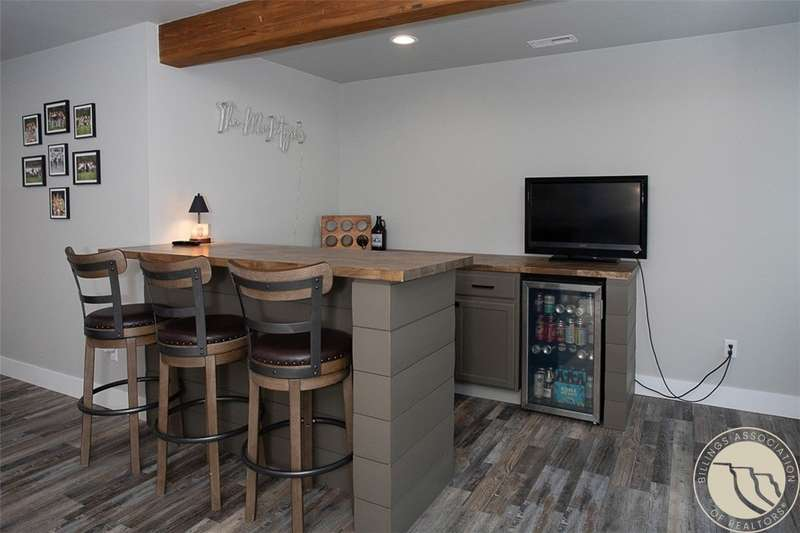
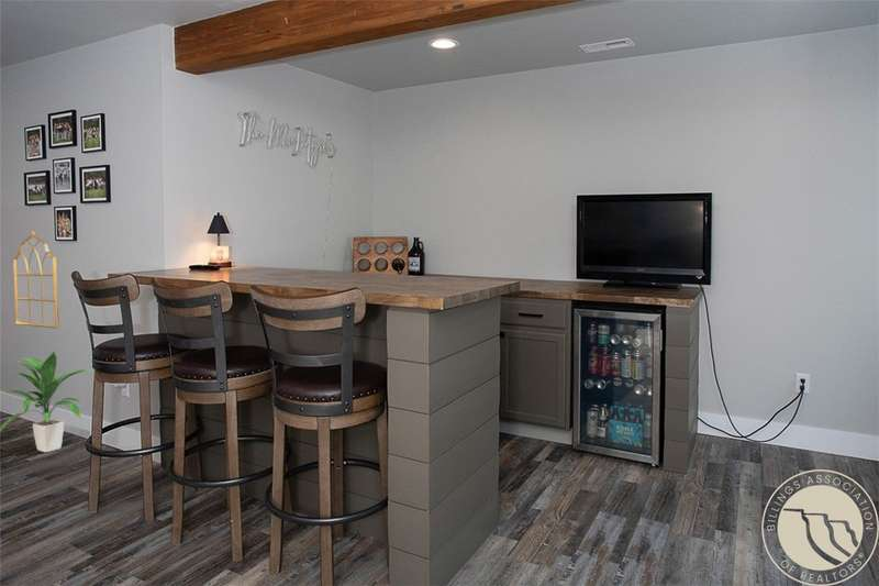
+ indoor plant [0,351,93,453]
+ mirror [12,230,59,330]
